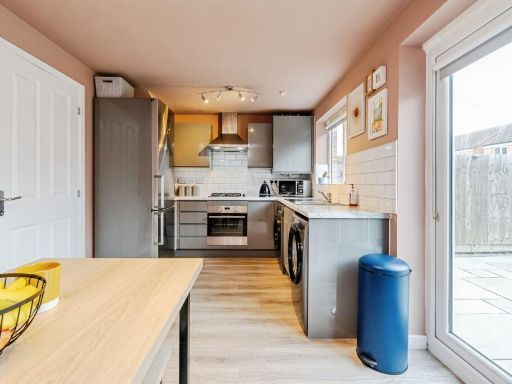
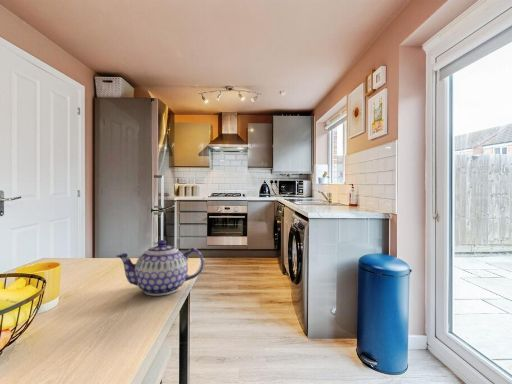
+ teapot [115,239,205,297]
